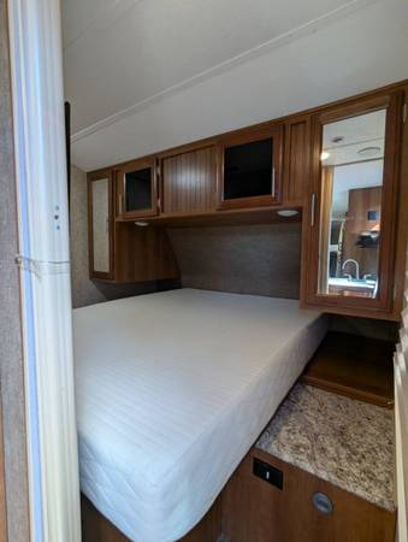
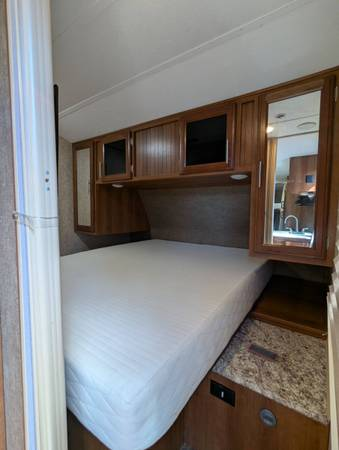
+ smartphone [247,343,279,363]
